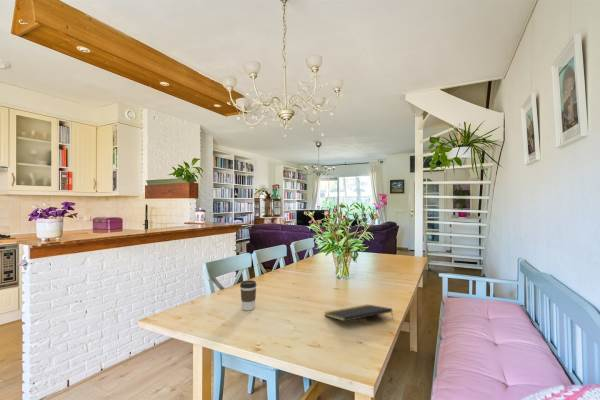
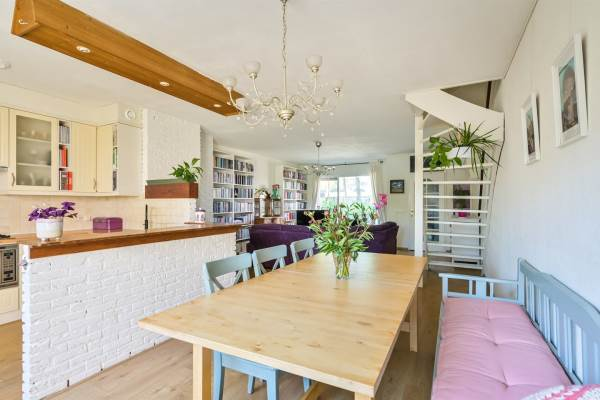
- coffee cup [239,279,258,312]
- notepad [323,304,394,322]
